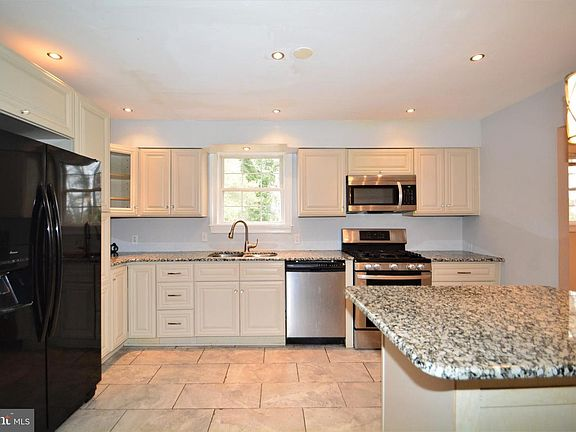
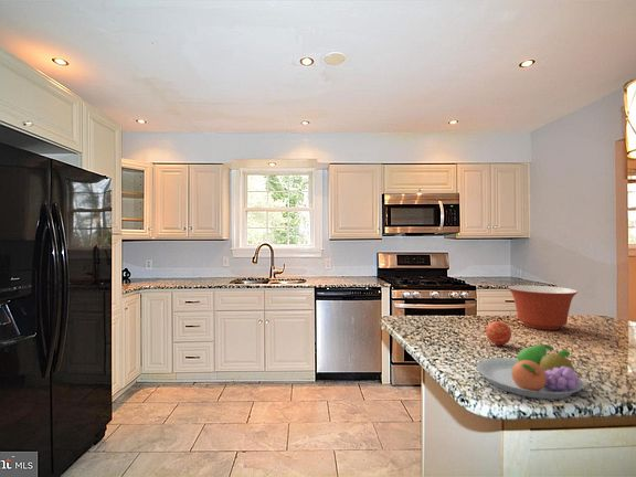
+ fruit bowl [475,343,584,401]
+ apple [485,320,512,346]
+ mixing bowl [507,284,579,331]
